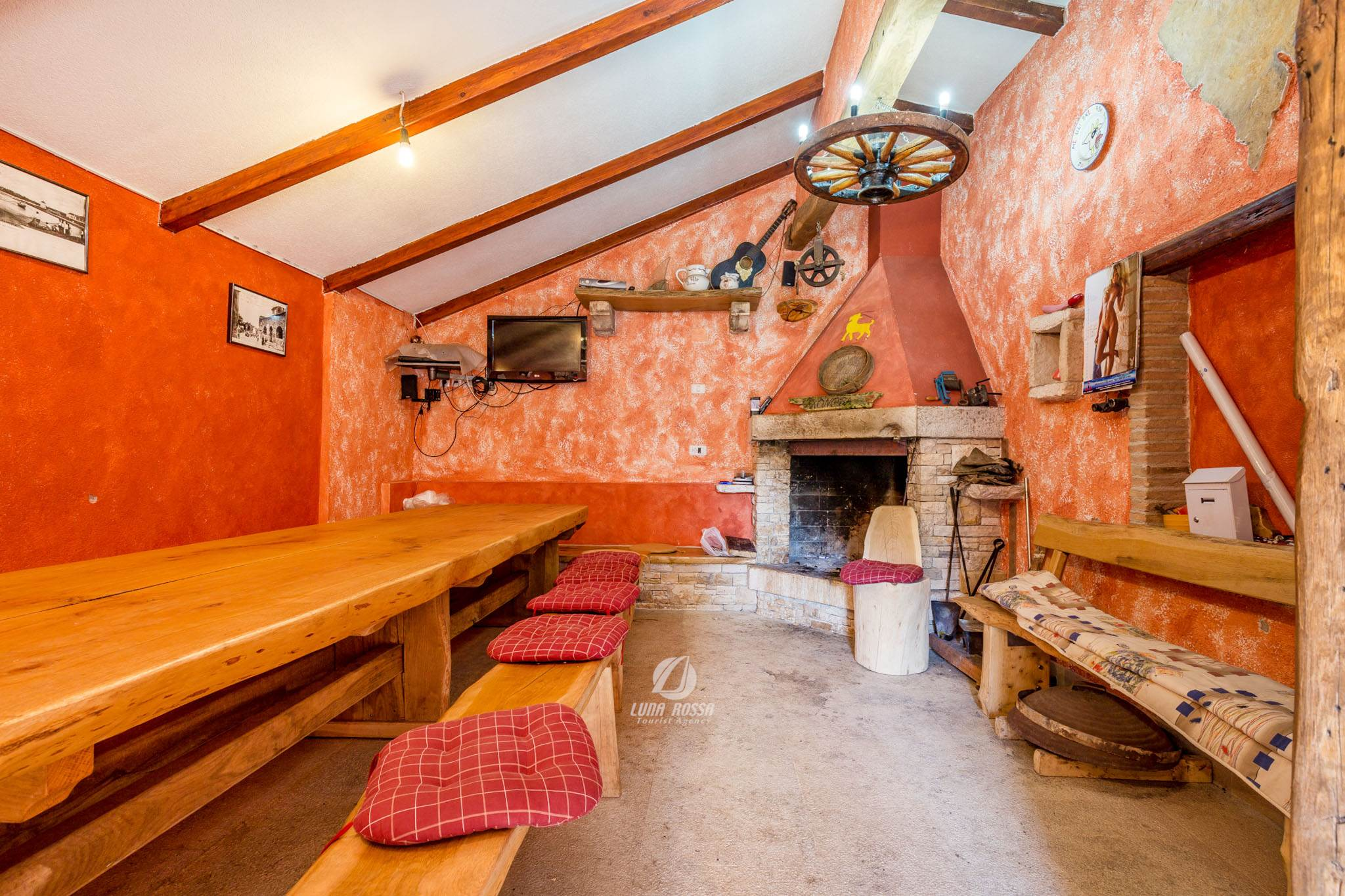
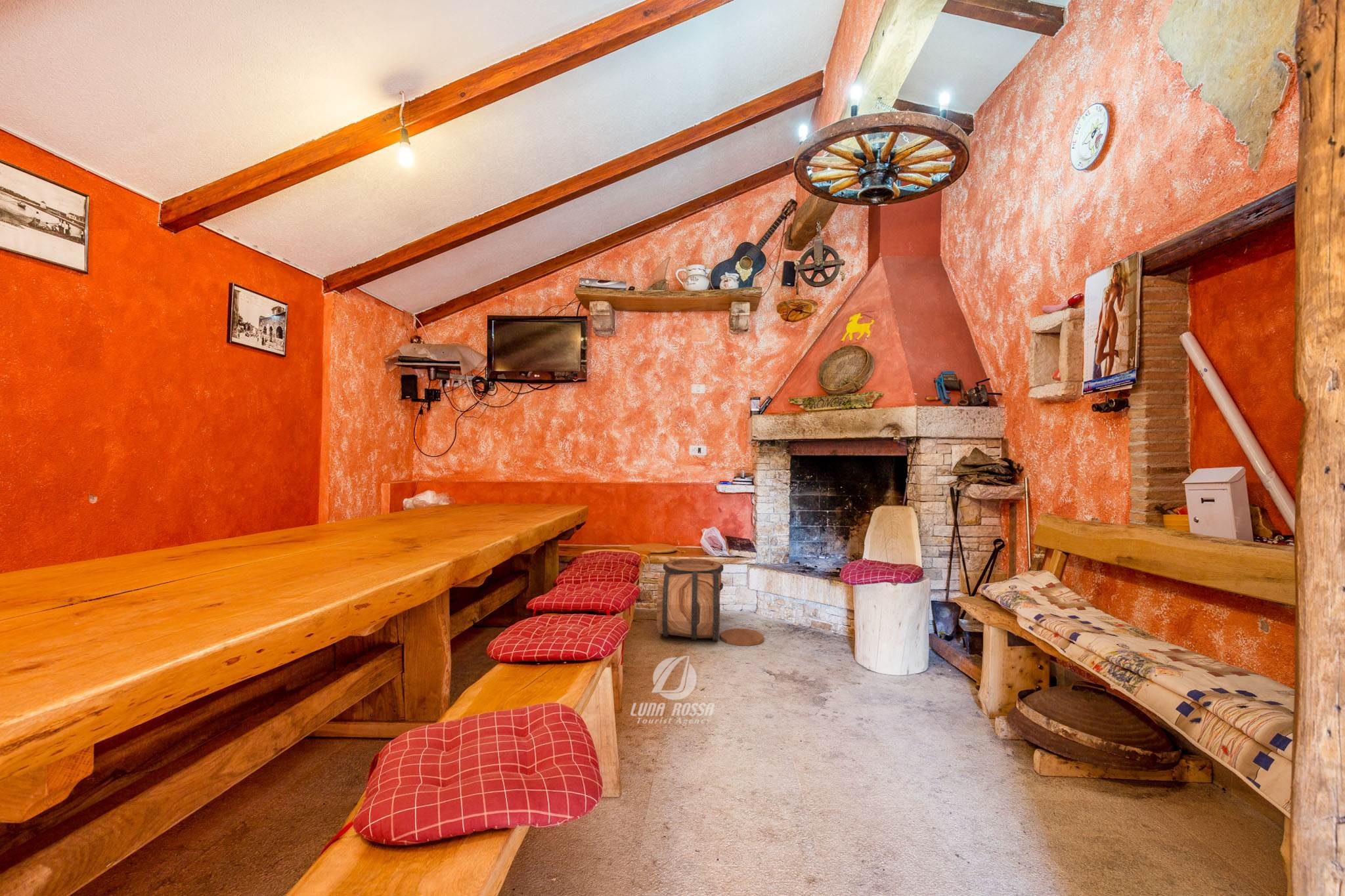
+ wooden barrel [656,558,764,647]
